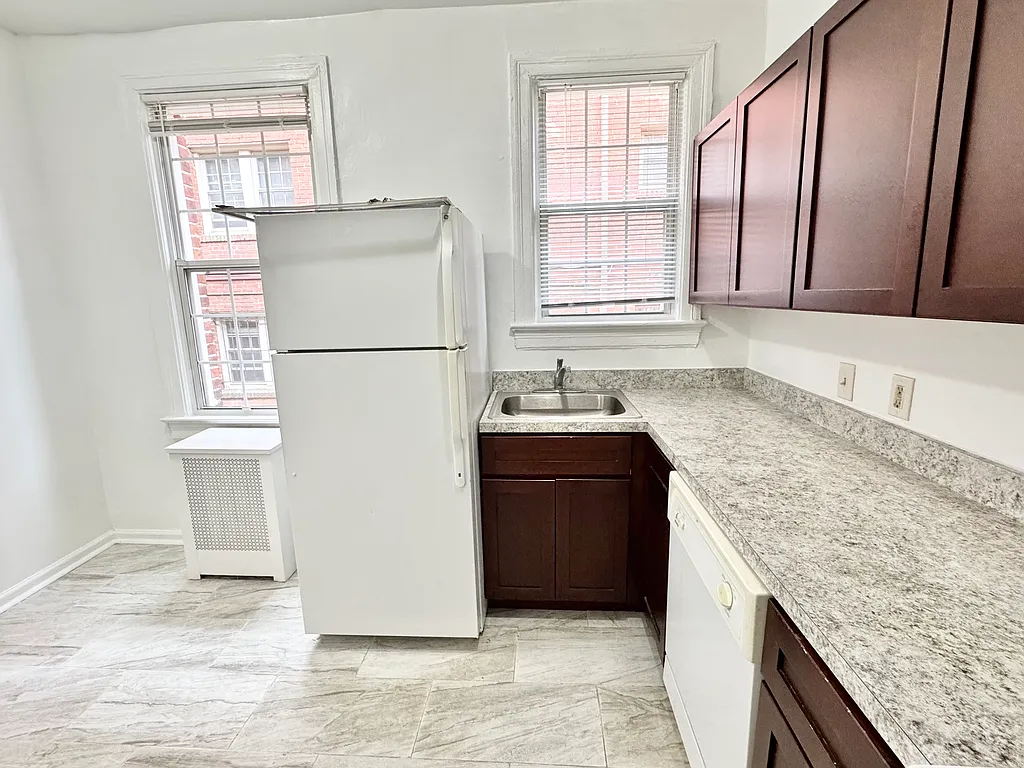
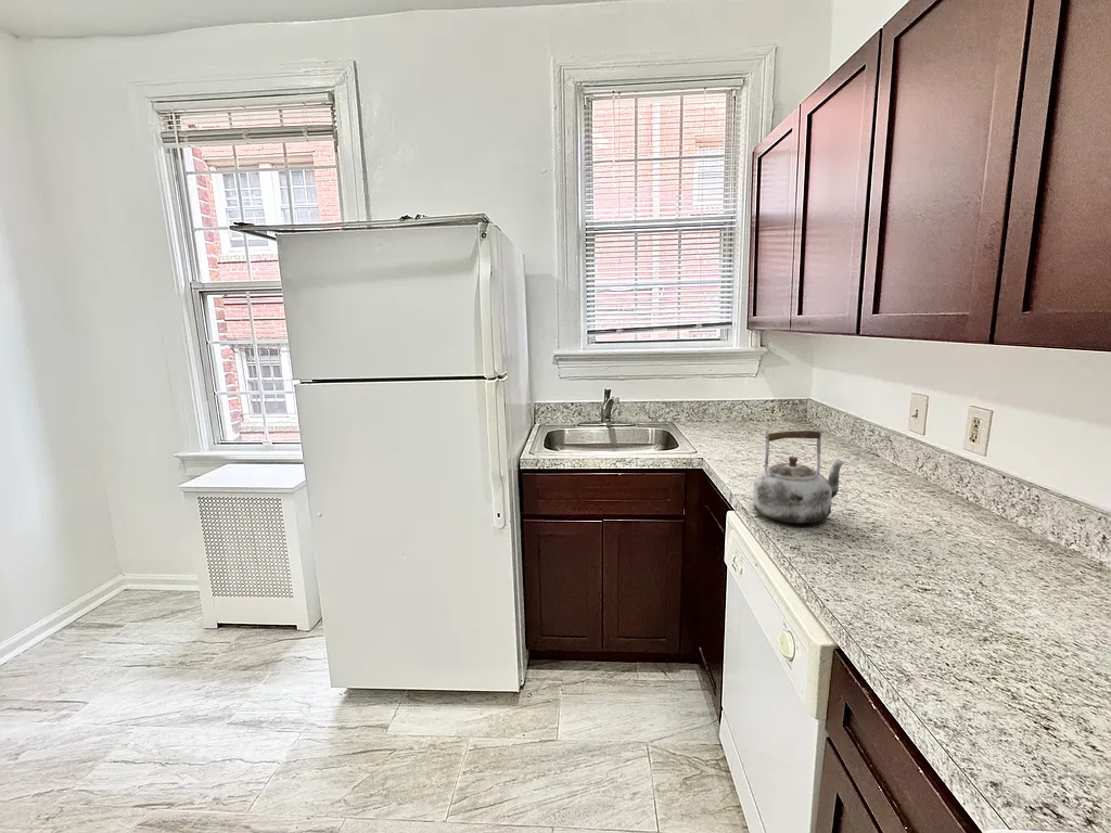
+ kettle [752,428,846,525]
